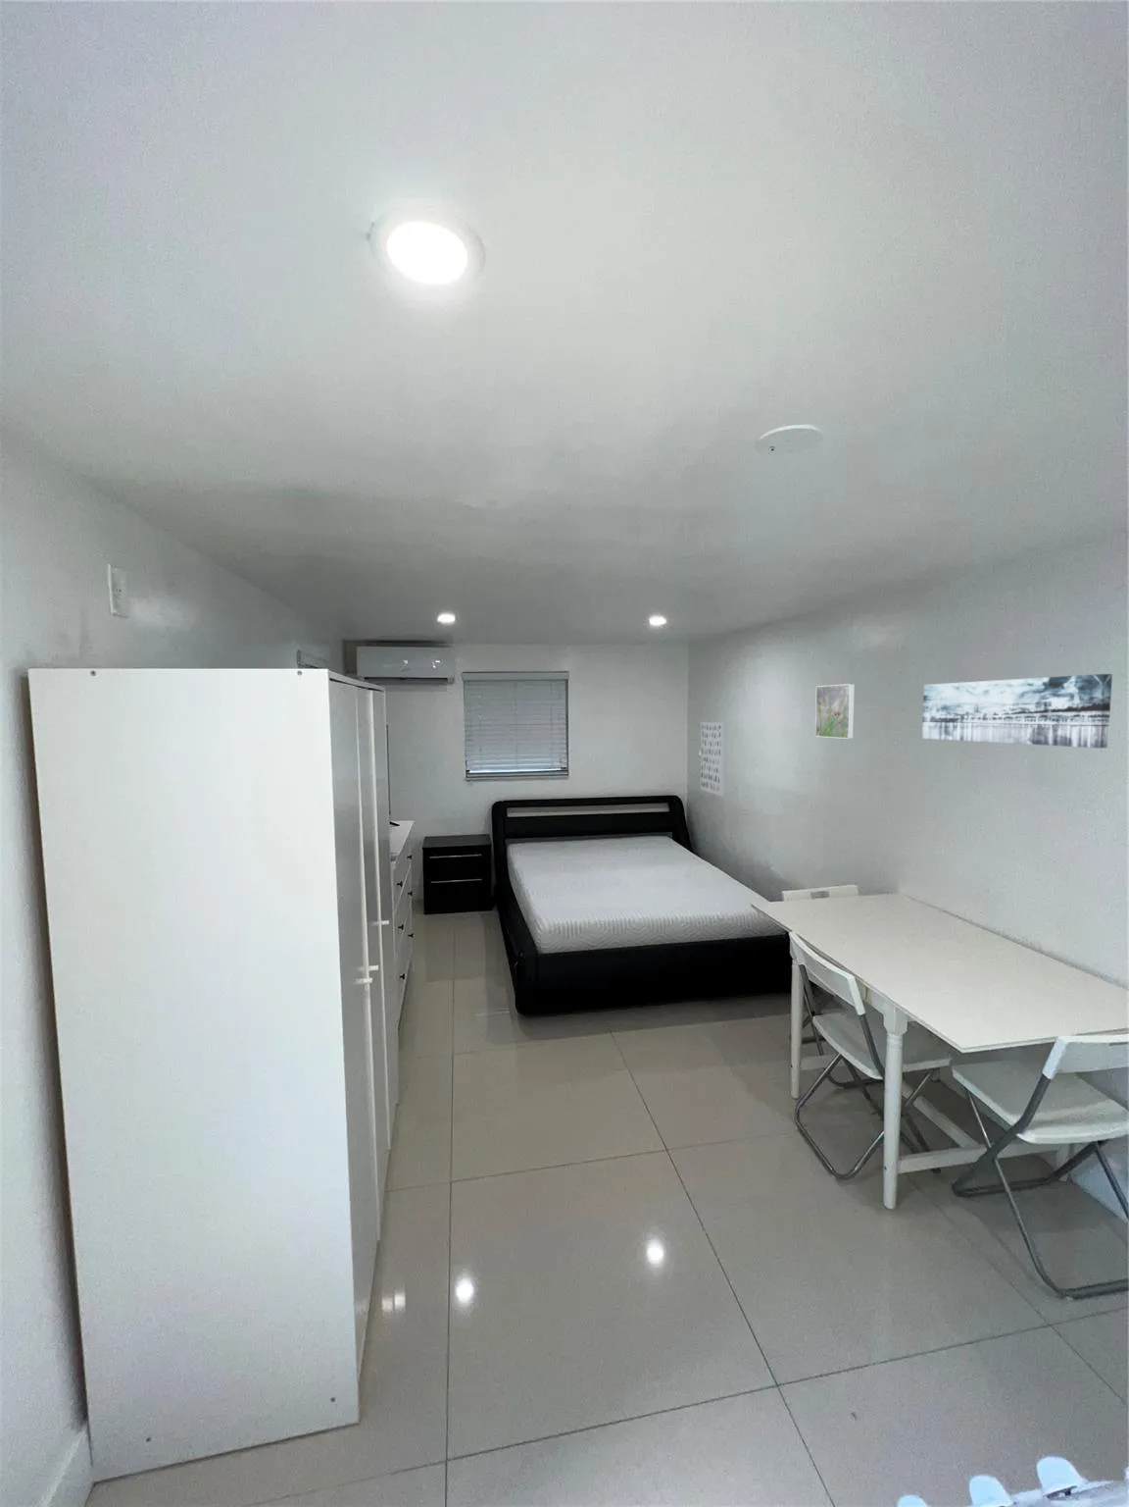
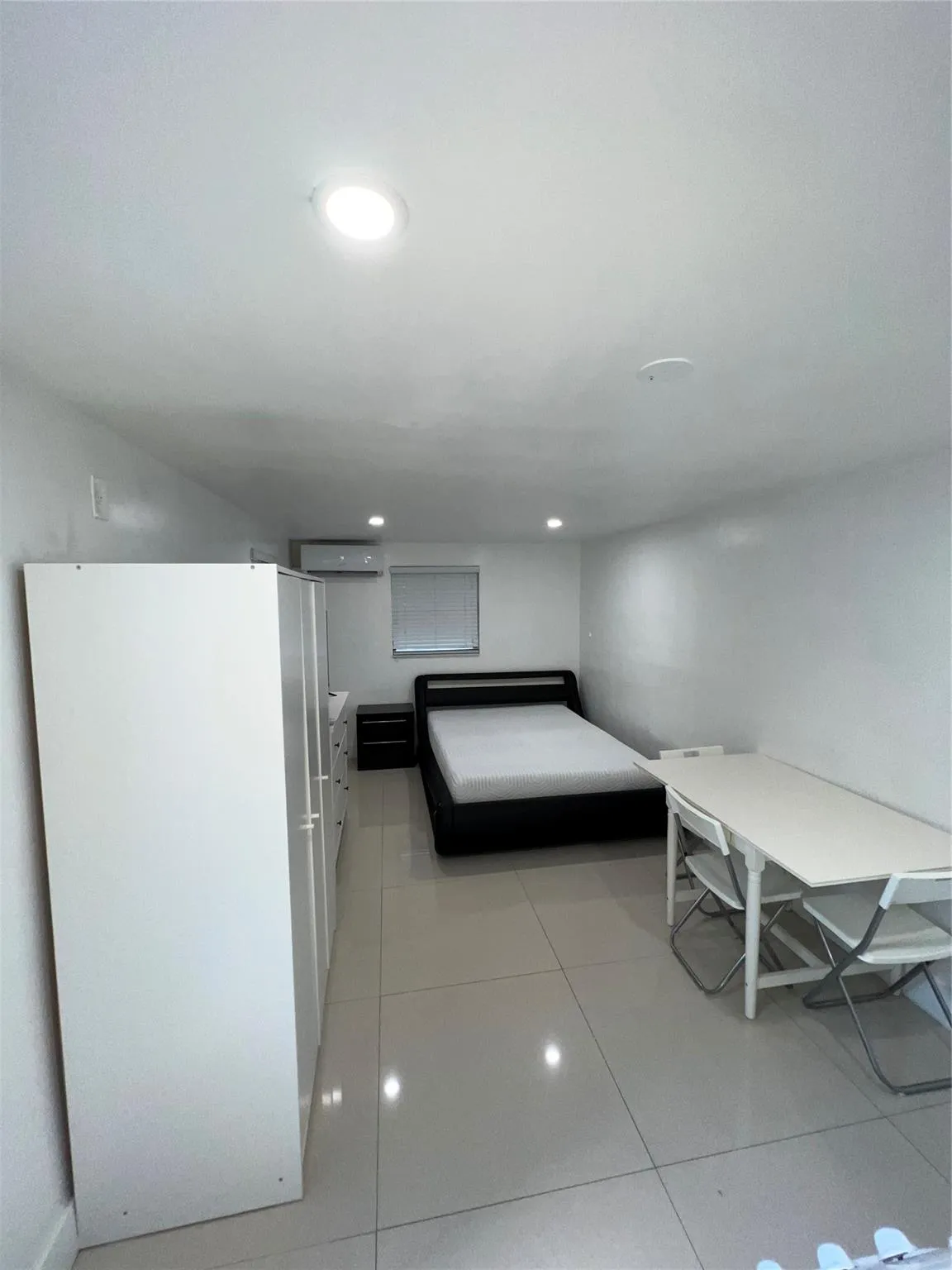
- wall art [700,721,726,796]
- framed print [815,682,855,739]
- wall art [921,673,1114,749]
